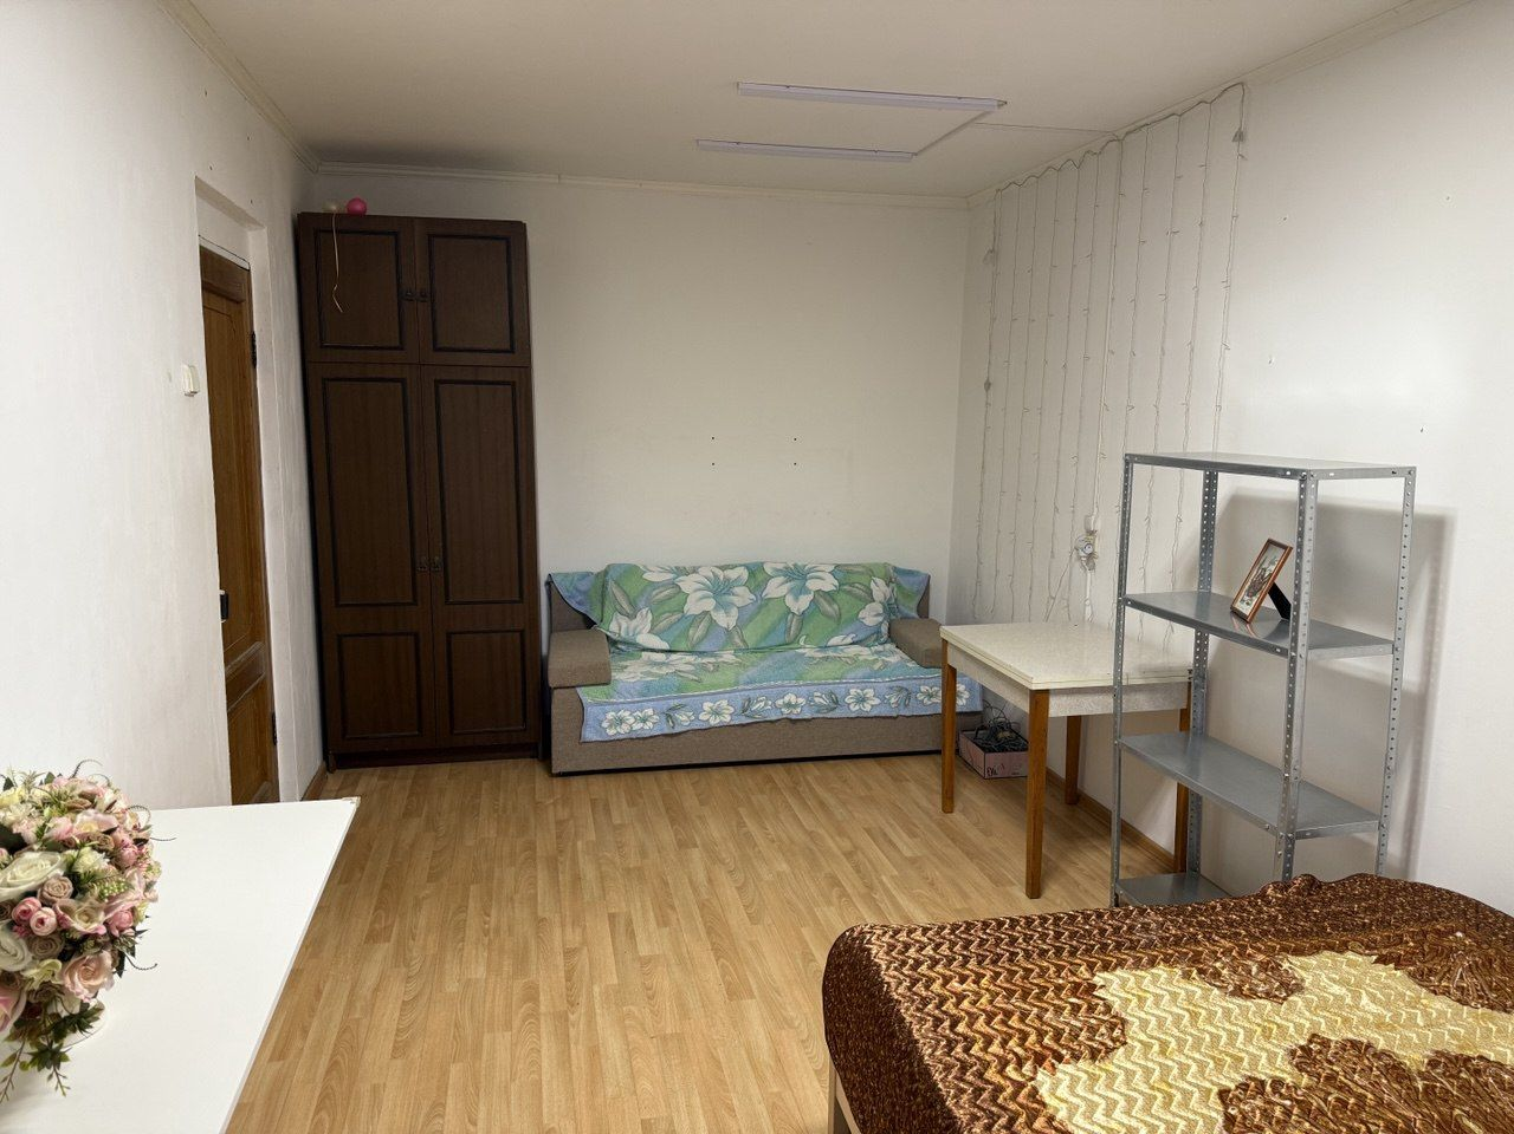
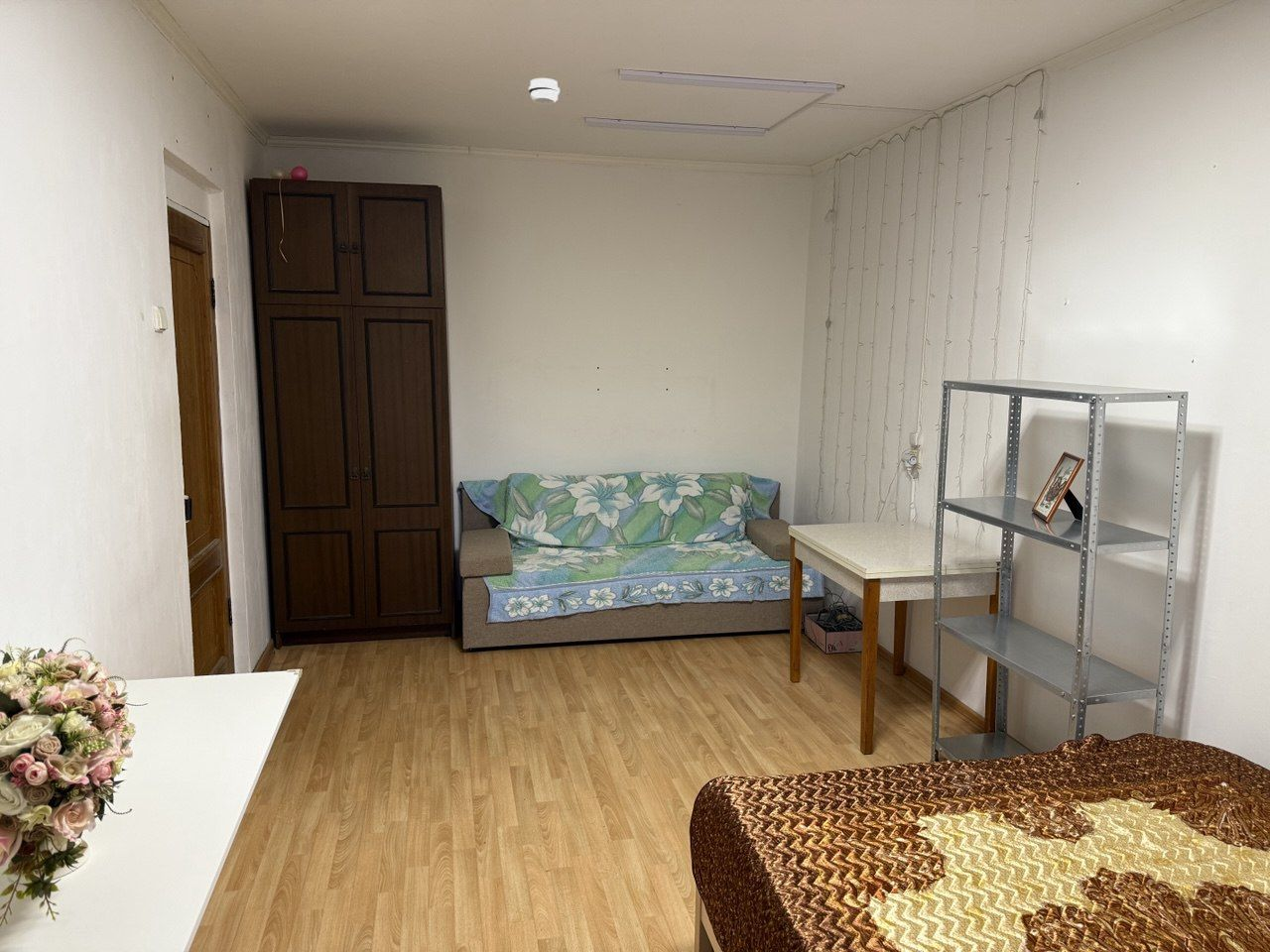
+ smoke detector [528,77,561,105]
